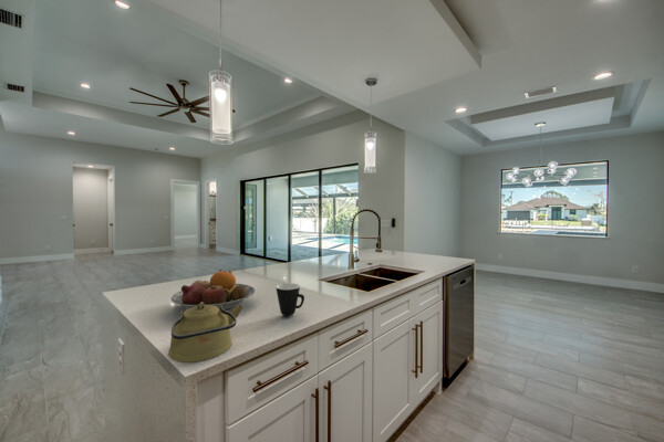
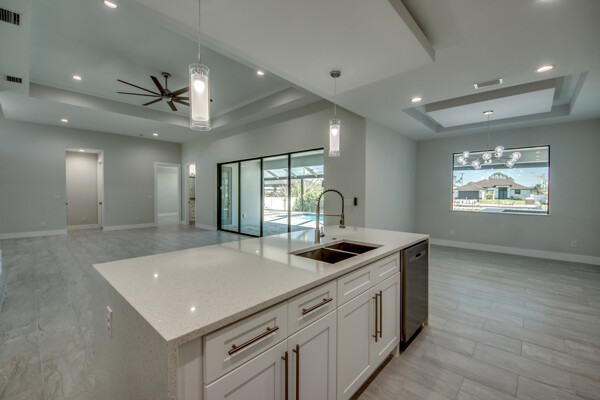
- fruit bowl [169,269,256,312]
- mug [276,282,305,317]
- kettle [167,302,245,364]
